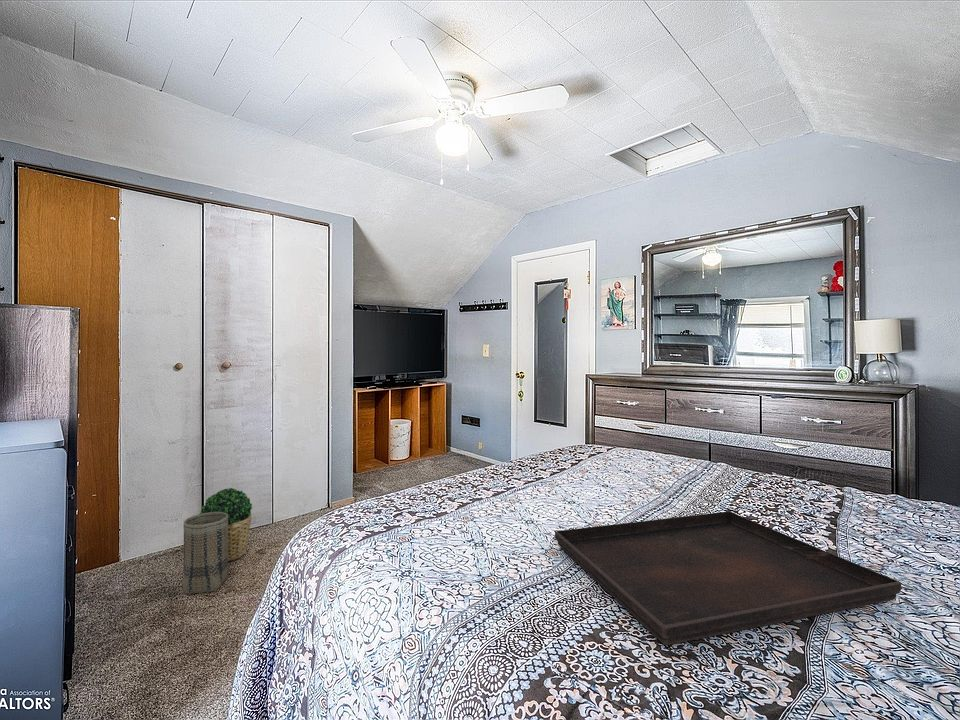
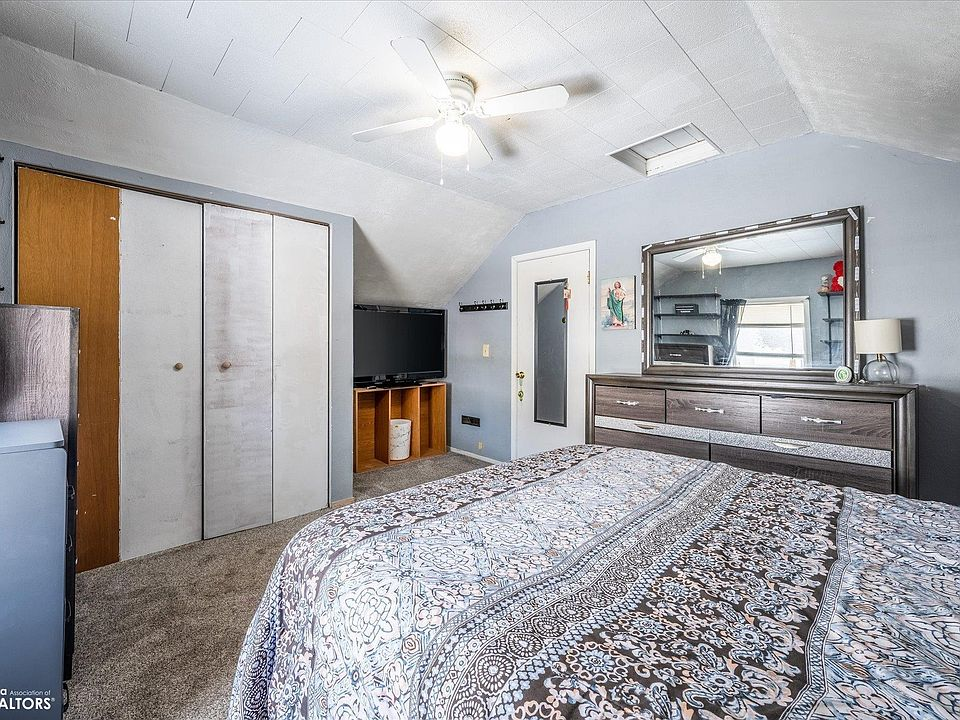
- potted plant [199,487,253,562]
- basket [182,512,230,595]
- serving tray [554,511,902,646]
